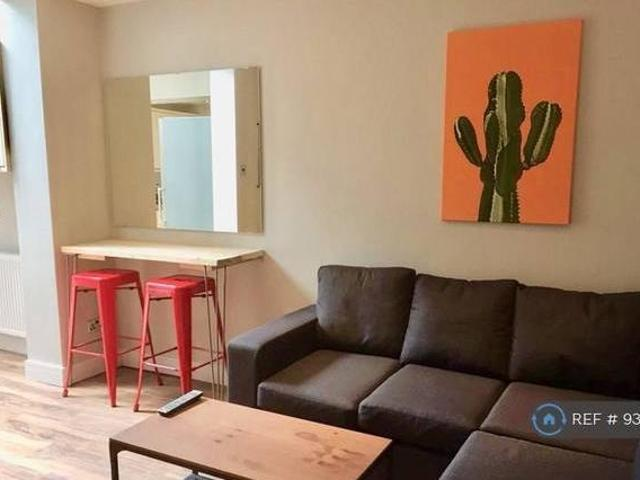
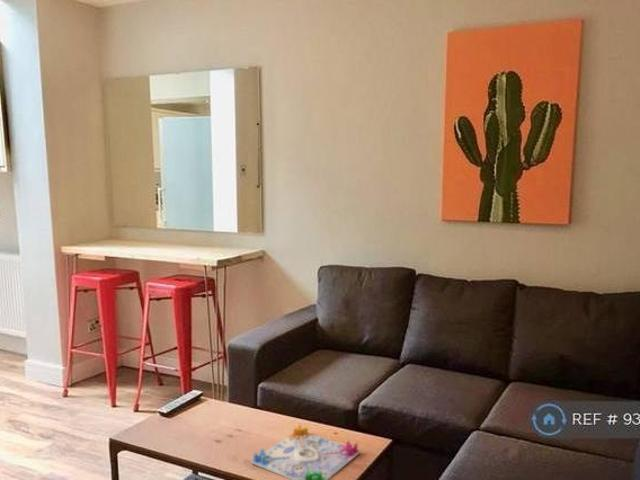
+ board game [251,424,361,480]
